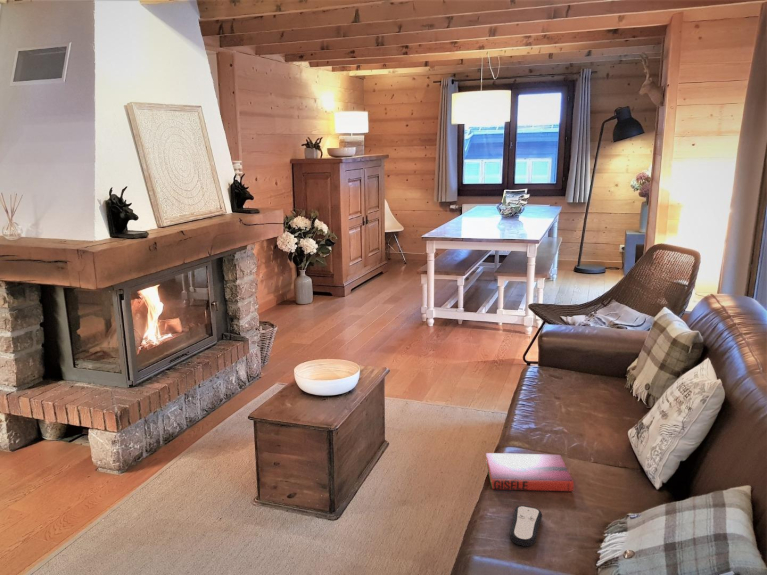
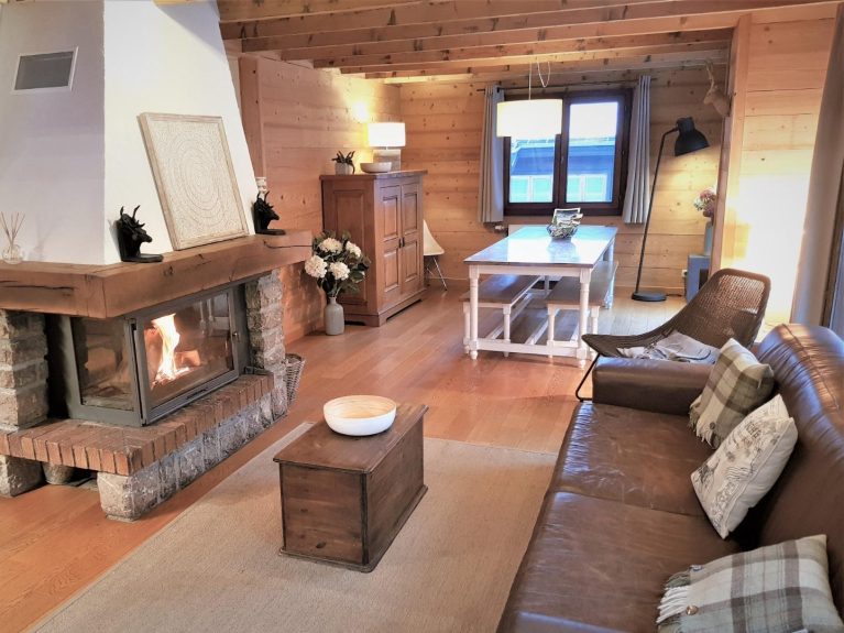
- hardback book [485,452,575,492]
- remote control [509,505,543,547]
